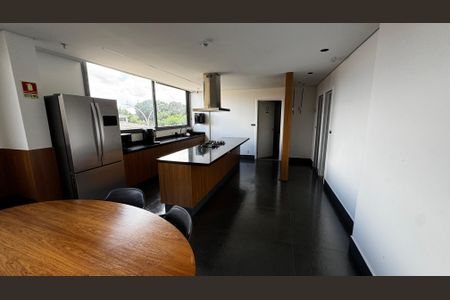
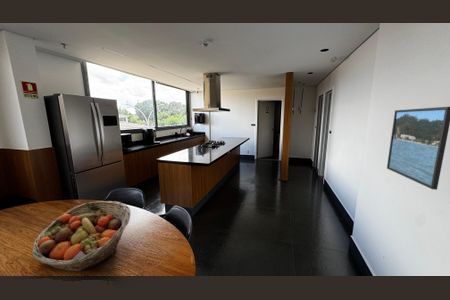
+ fruit basket [31,200,132,273]
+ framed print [386,106,450,191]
